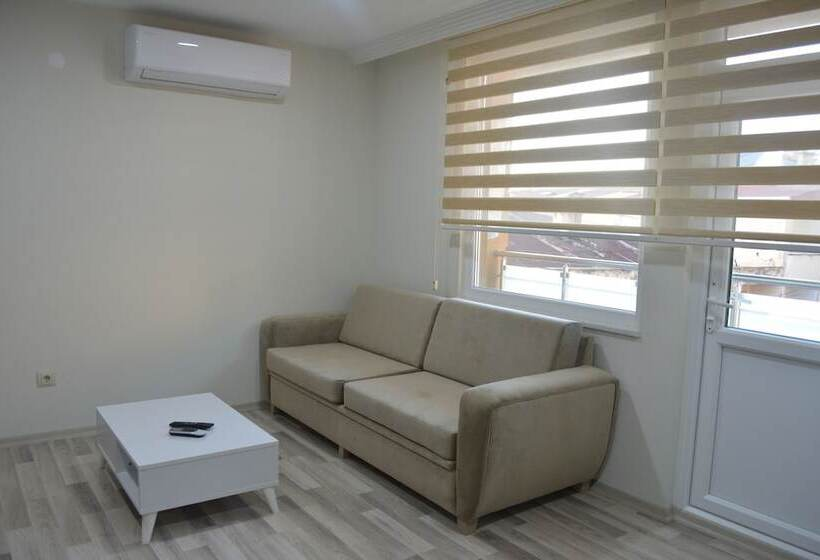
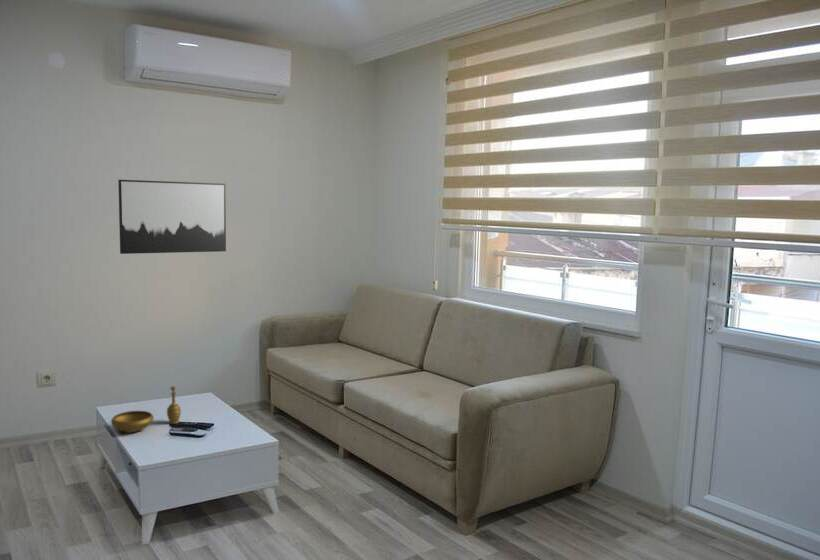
+ decorative bowl [110,385,182,434]
+ wall art [117,179,227,255]
